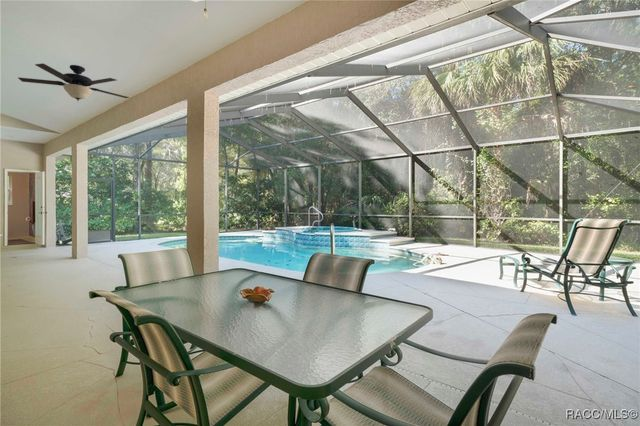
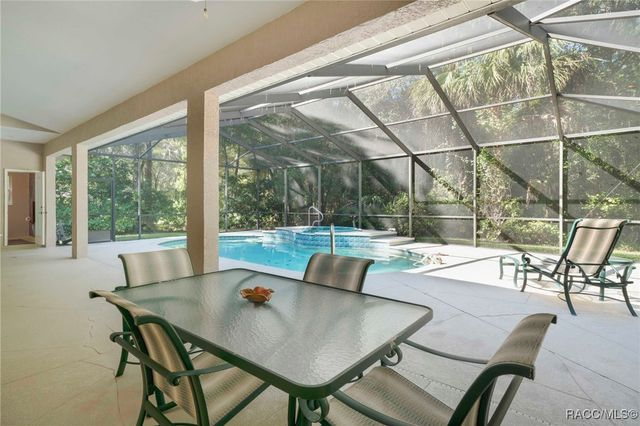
- ceiling fan [17,62,130,102]
